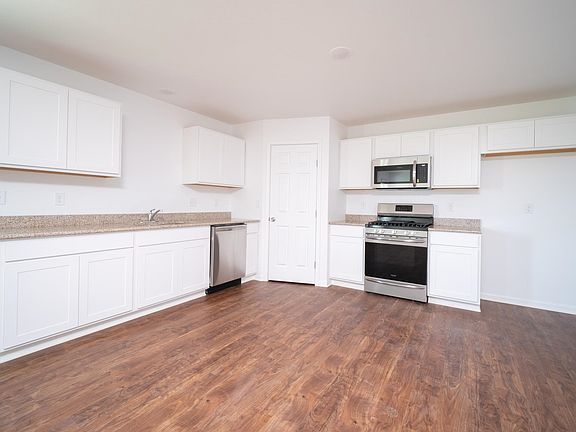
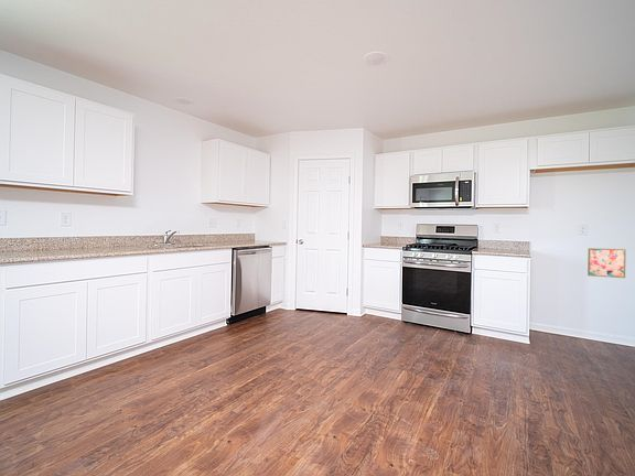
+ wall art [586,247,627,279]
